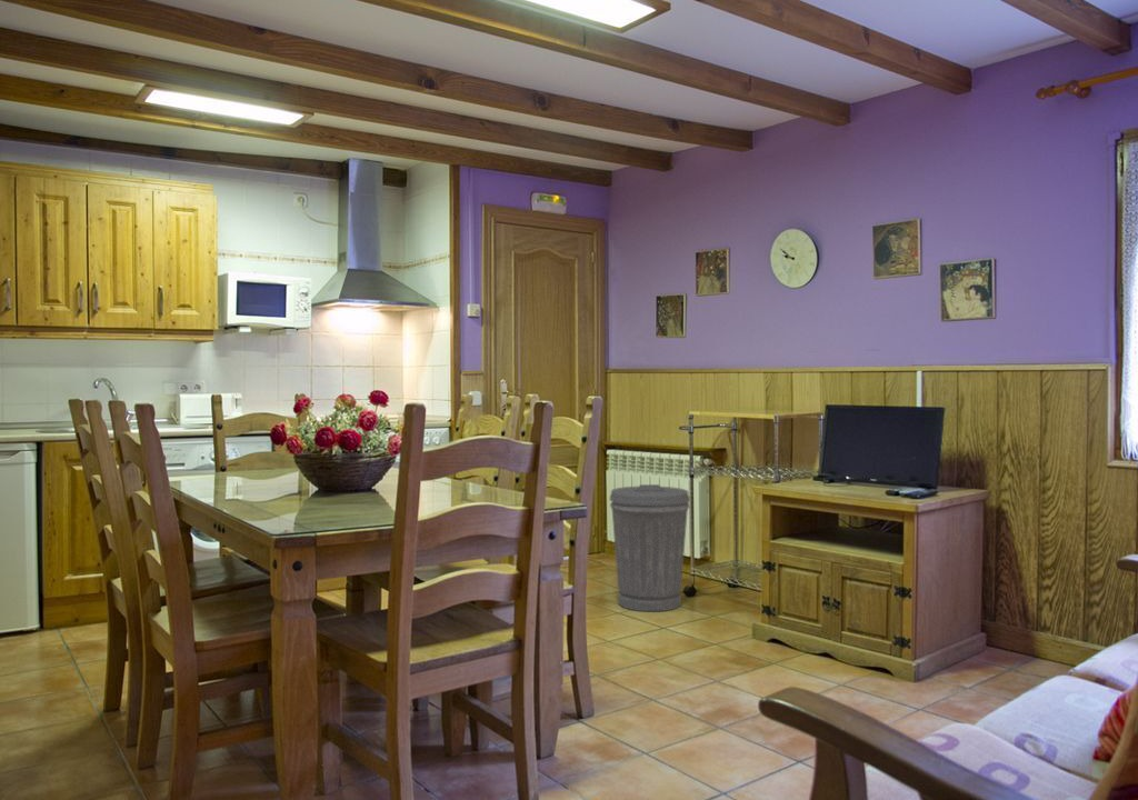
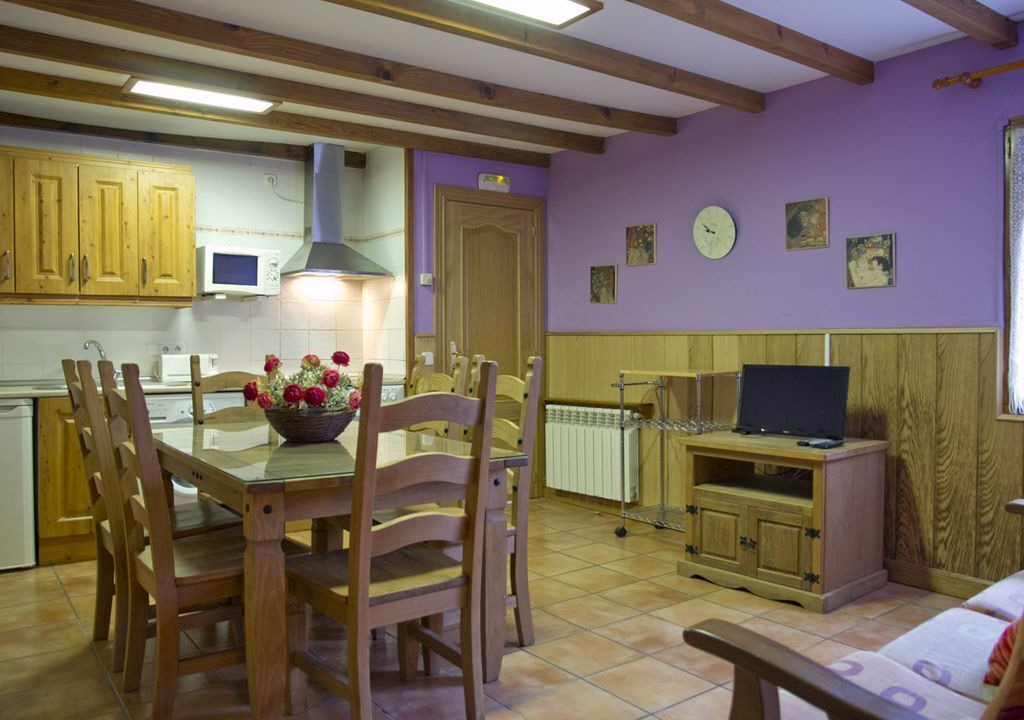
- trash can [609,483,691,612]
